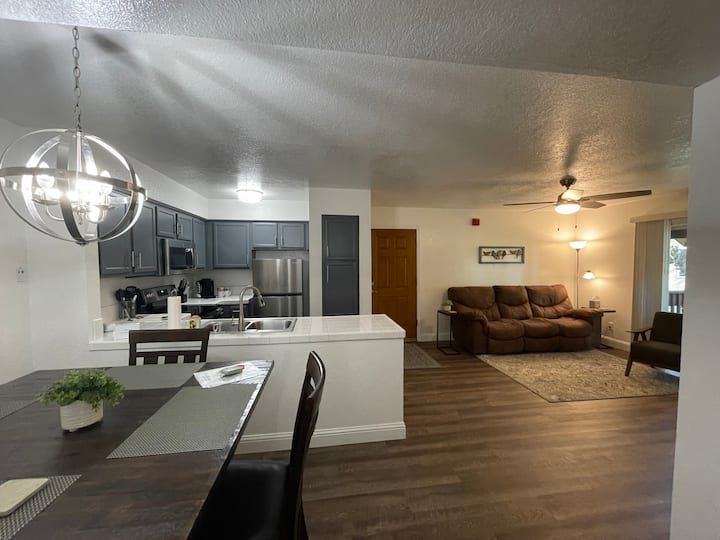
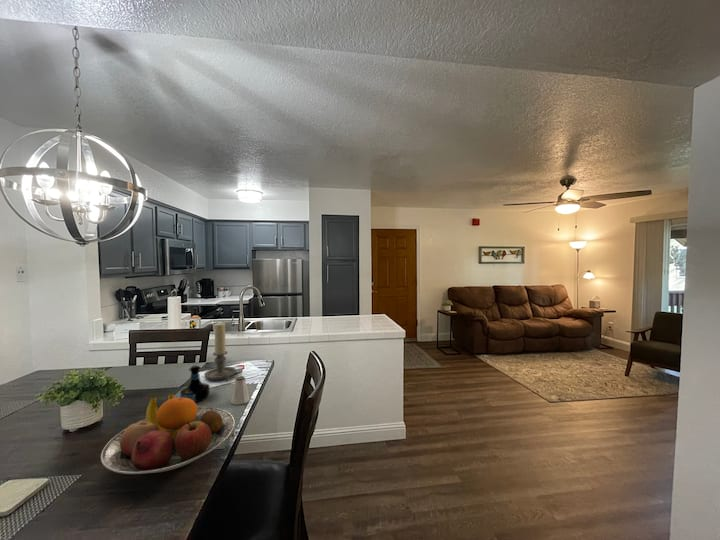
+ fruit bowl [100,393,236,475]
+ candle holder [203,322,237,382]
+ saltshaker [230,375,251,406]
+ tequila bottle [179,364,211,404]
